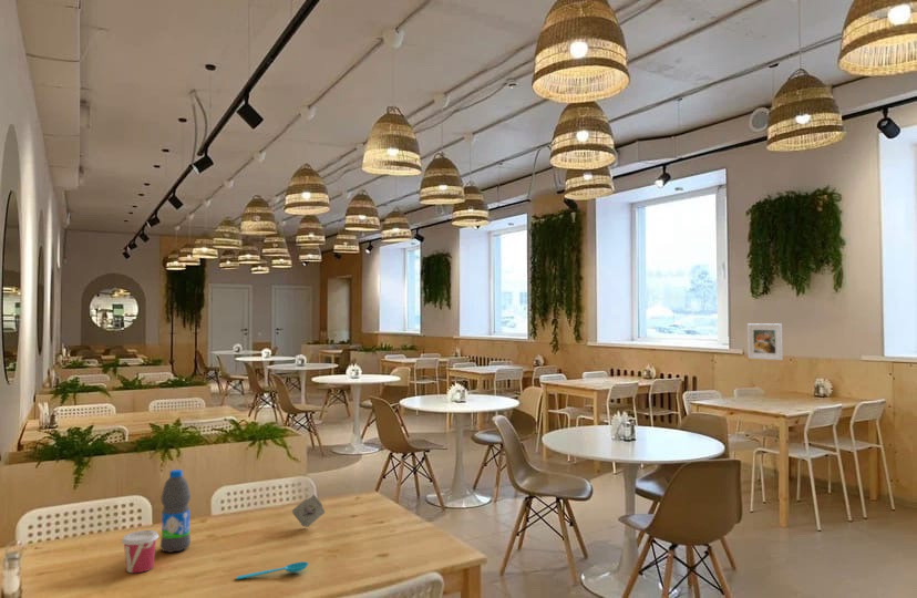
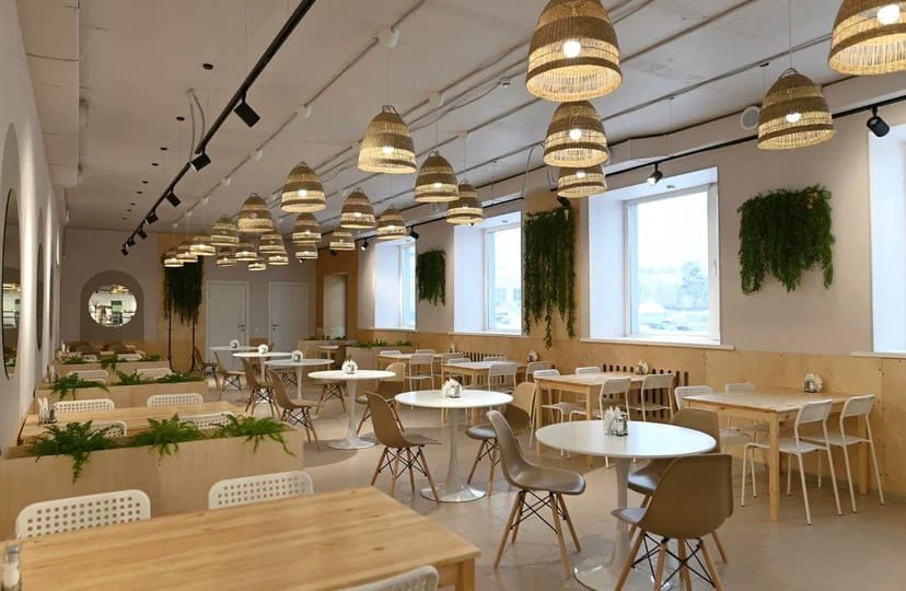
- water bottle [159,468,192,554]
- succulent plant [291,494,326,528]
- cup [121,529,159,574]
- spoon [236,560,309,580]
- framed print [746,322,784,361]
